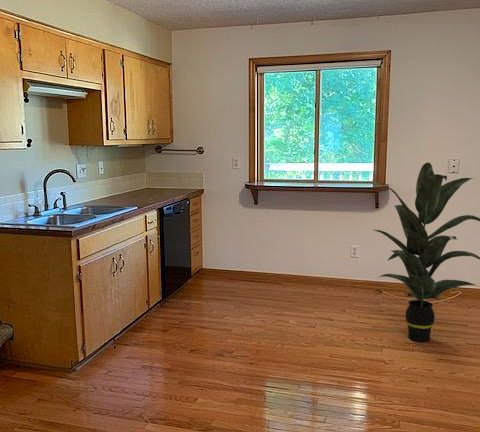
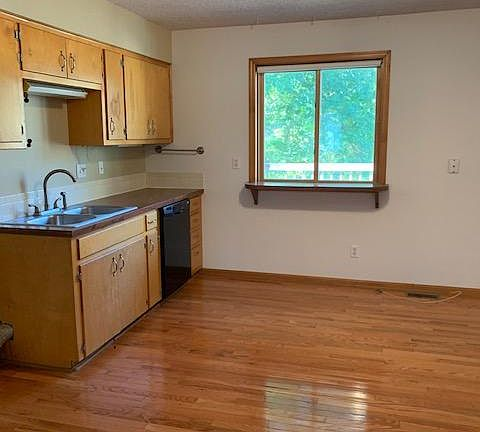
- indoor plant [373,161,480,343]
